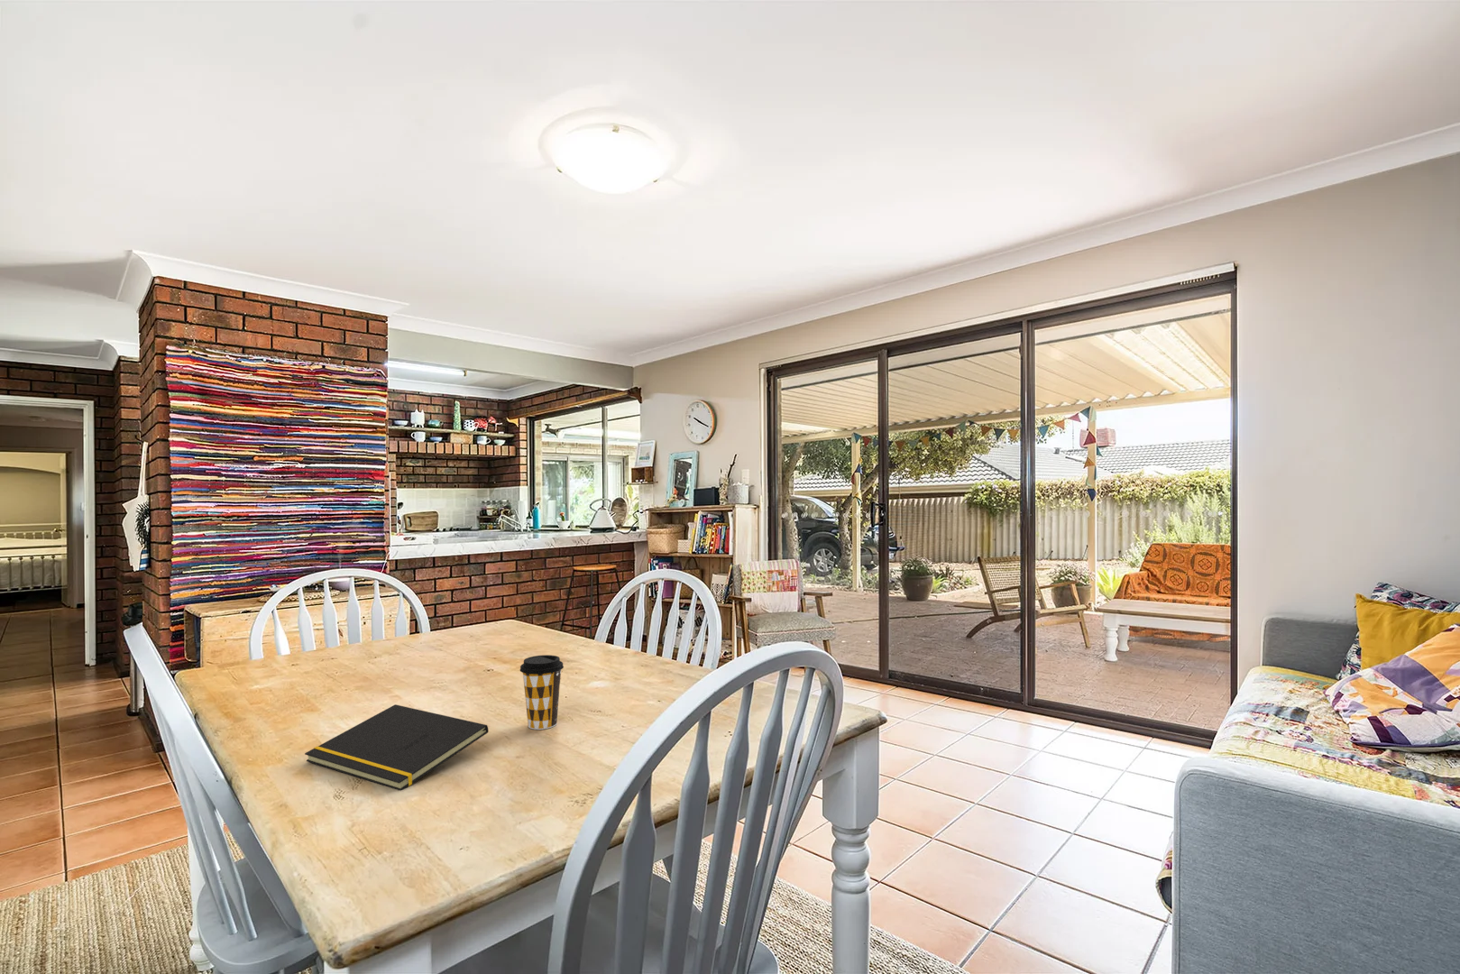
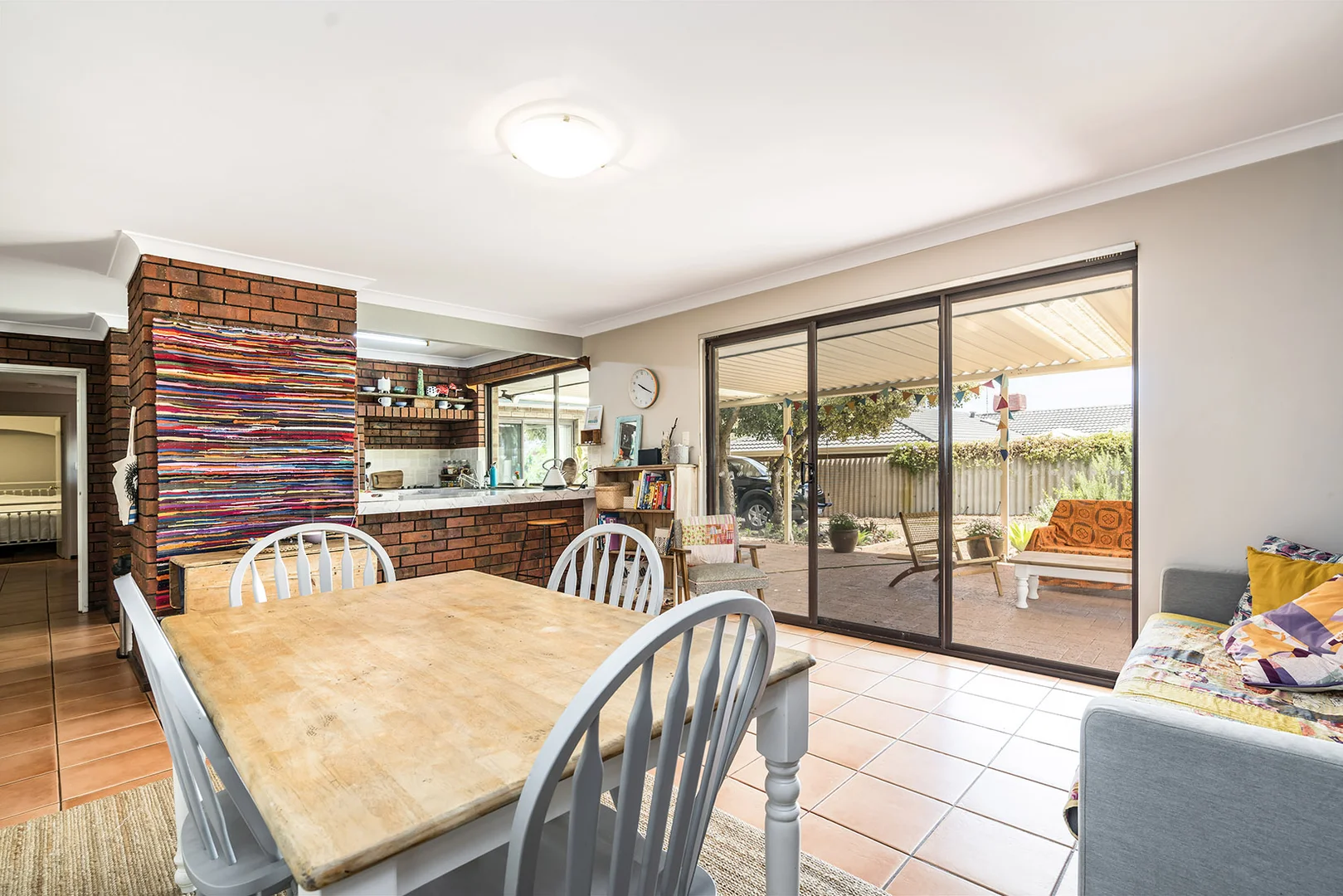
- notepad [304,703,489,791]
- coffee cup [520,653,564,730]
